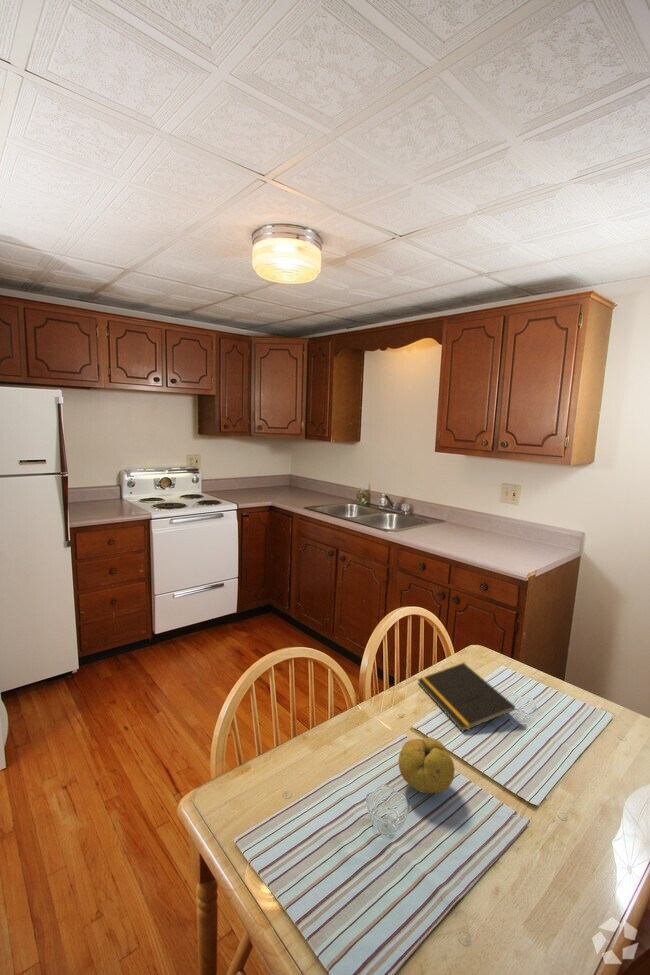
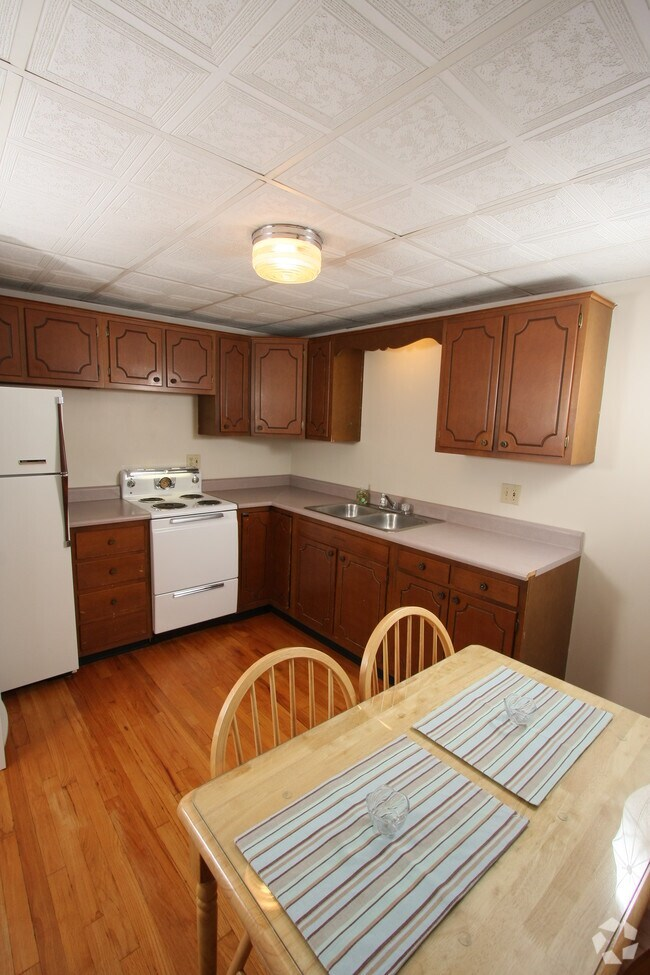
- fruit [397,737,456,794]
- notepad [416,662,516,733]
